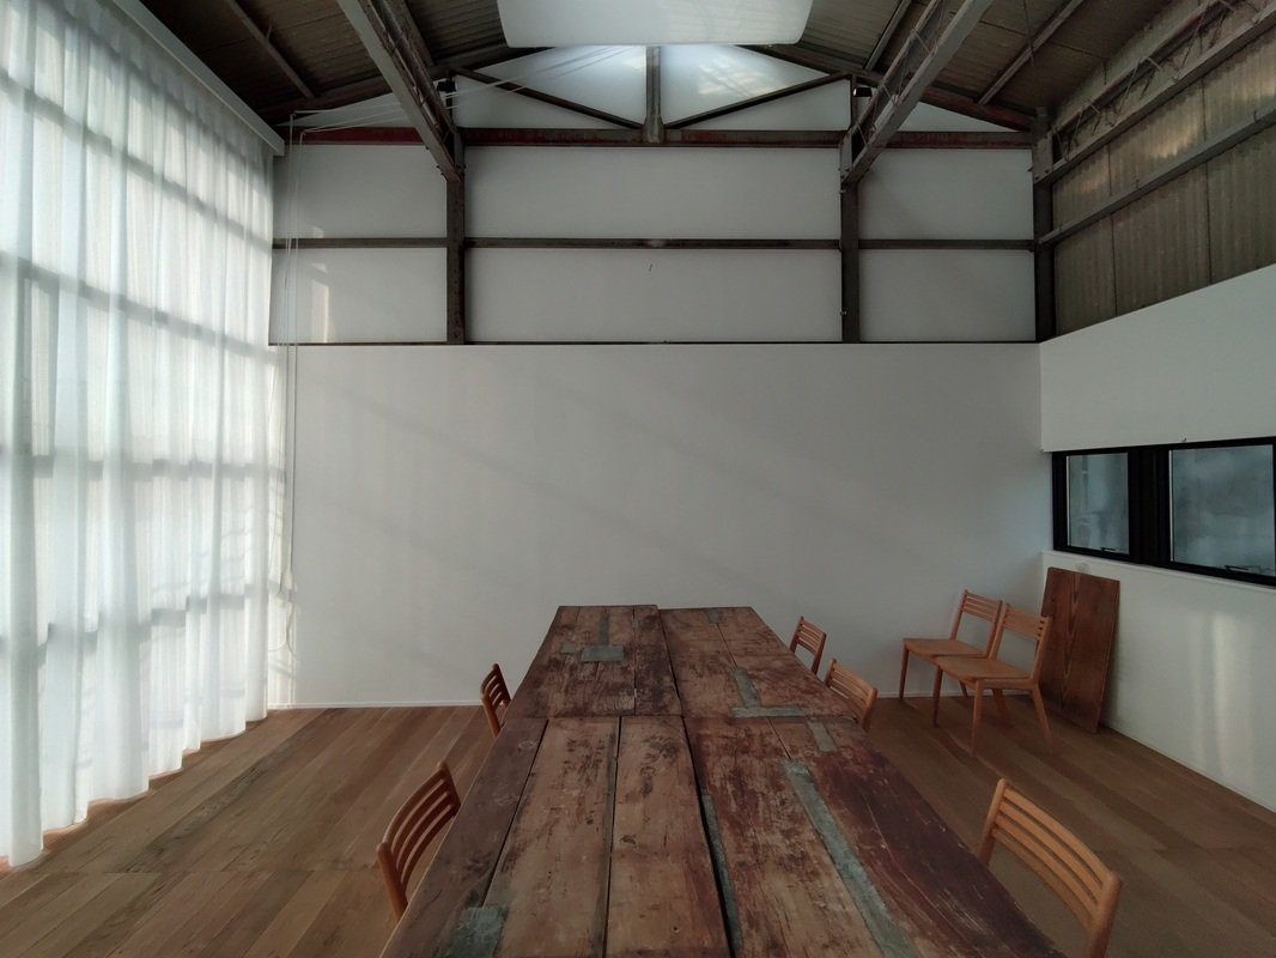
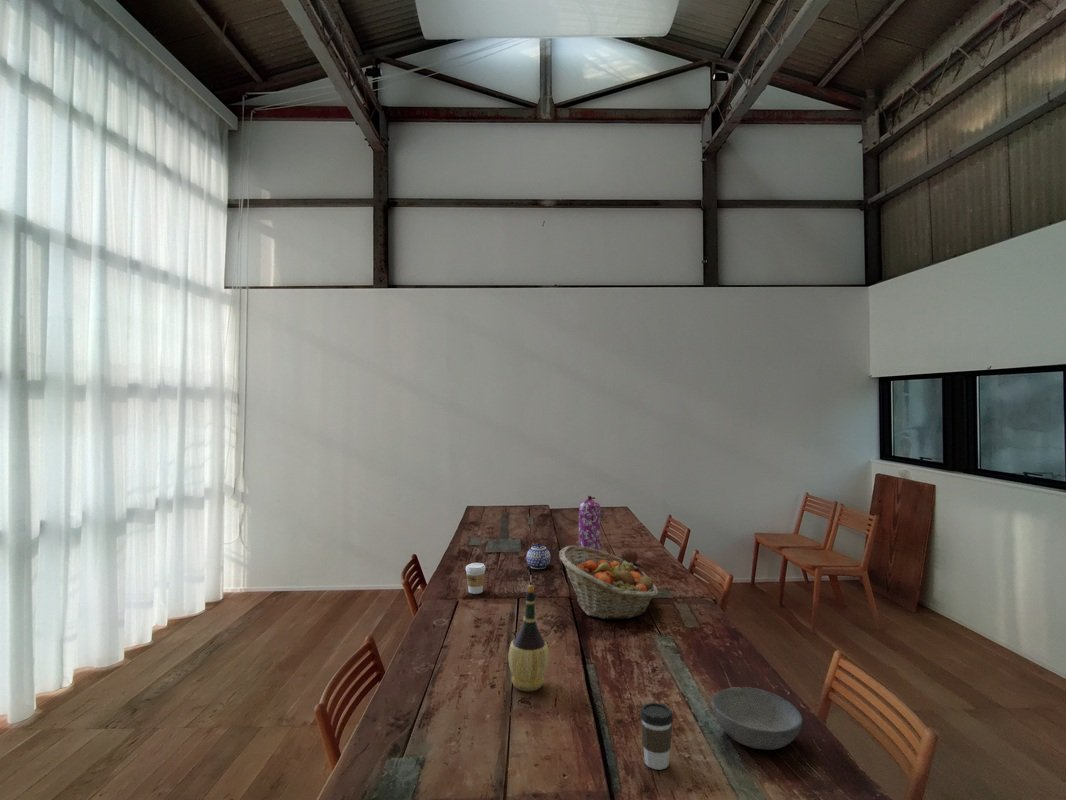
+ fruit basket [558,545,659,620]
+ coffee cup [639,702,674,771]
+ wine bottle [507,584,550,692]
+ teapot [526,542,551,570]
+ gas cylinder [578,495,601,551]
+ apple [620,548,639,565]
+ coffee cup [465,562,486,595]
+ bowl [710,686,803,751]
